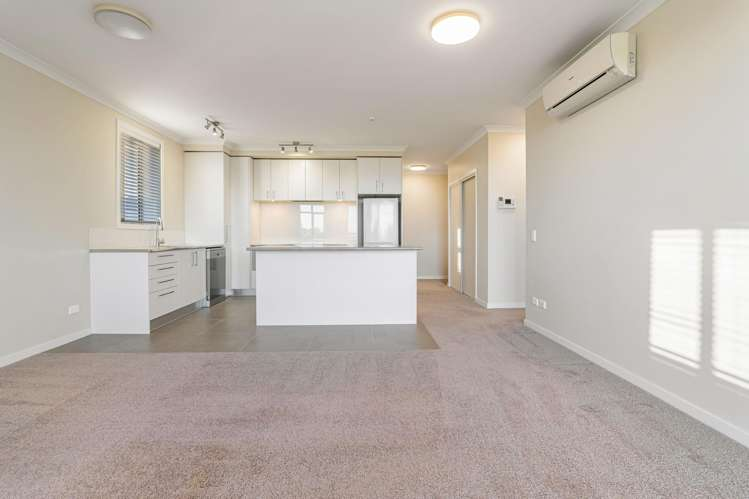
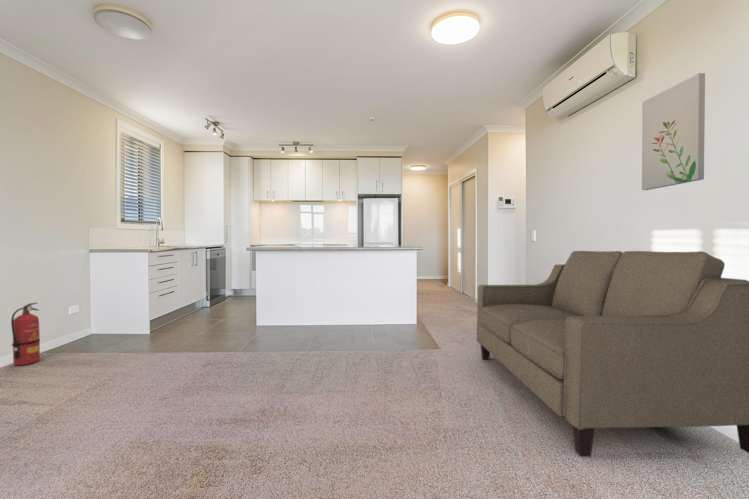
+ fire extinguisher [10,302,41,366]
+ wall art [641,72,706,191]
+ sofa [476,250,749,457]
